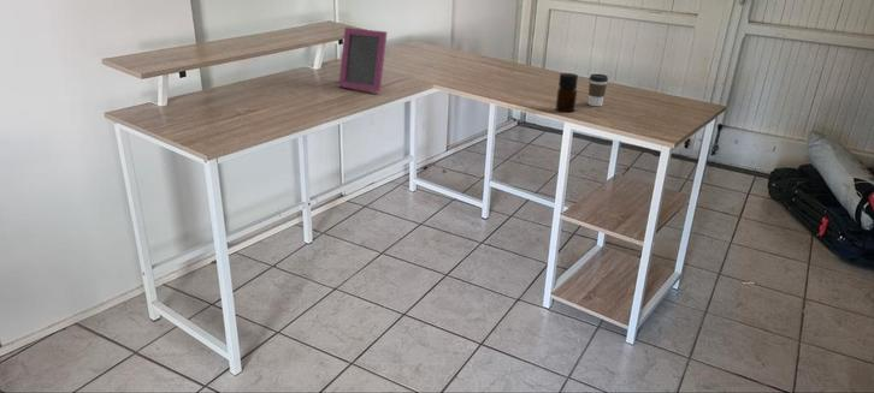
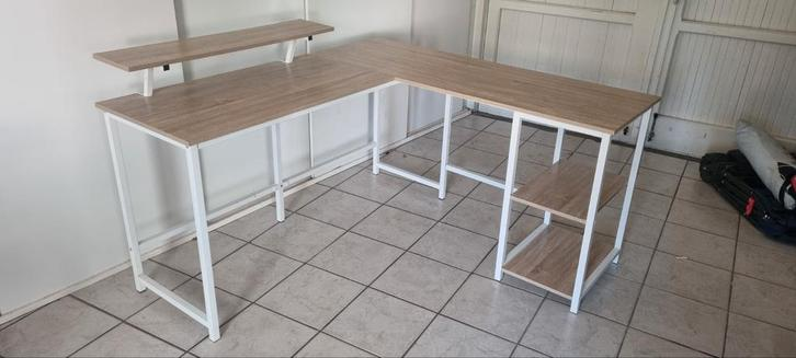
- bottle [555,72,579,113]
- picture frame [337,26,389,94]
- coffee cup [587,73,609,107]
